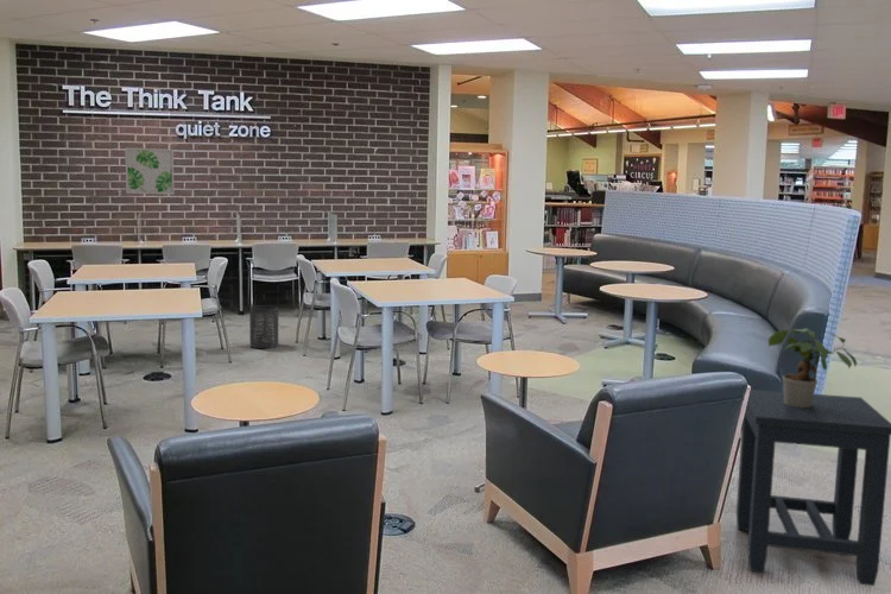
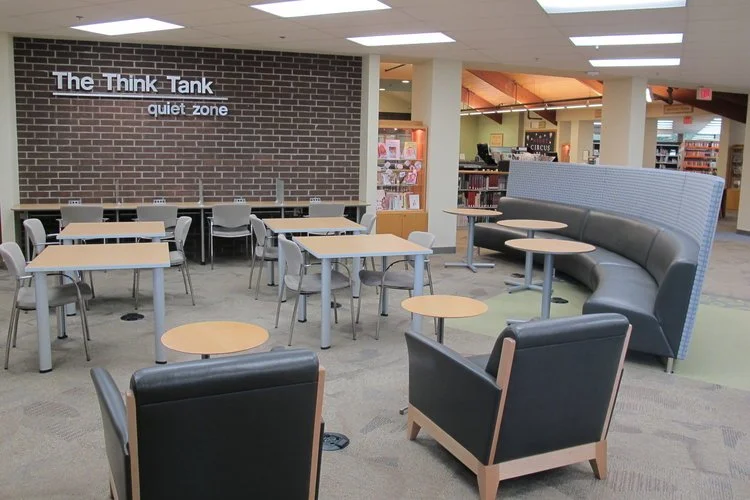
- side table [735,388,891,587]
- wall art [124,146,176,196]
- potted plant [767,327,858,407]
- trash can [248,304,279,349]
